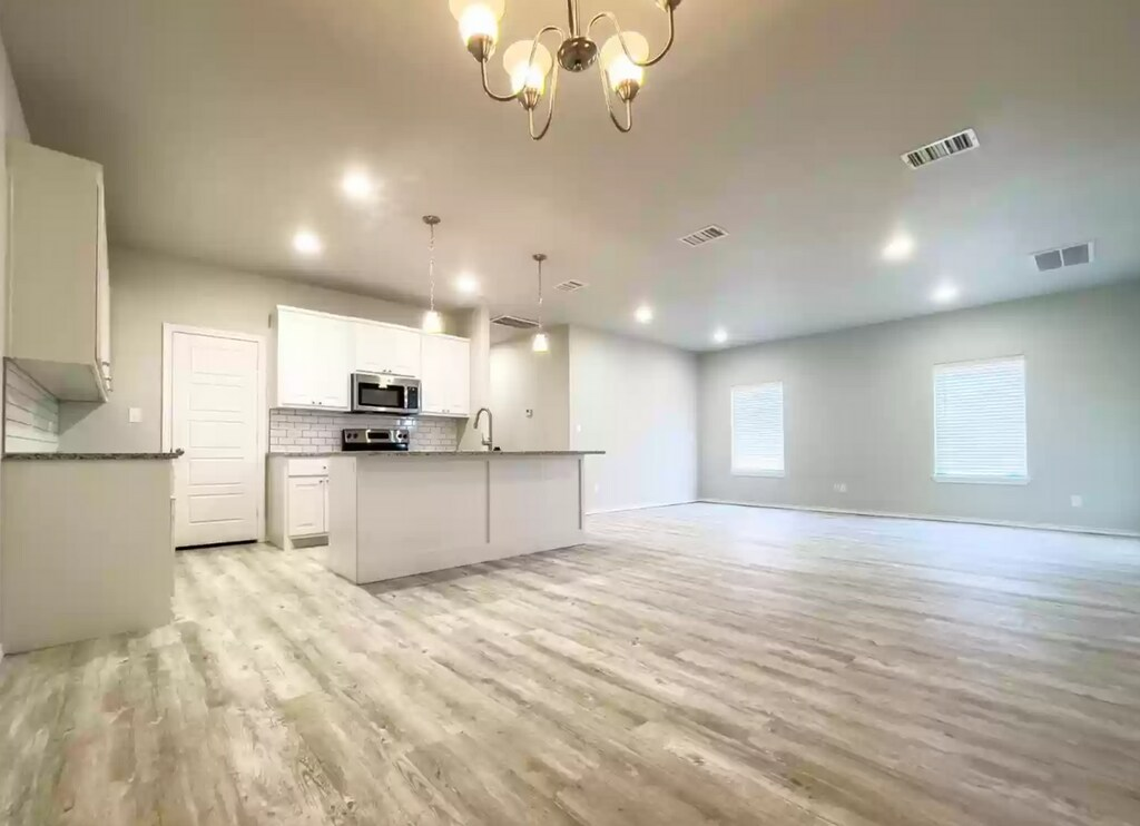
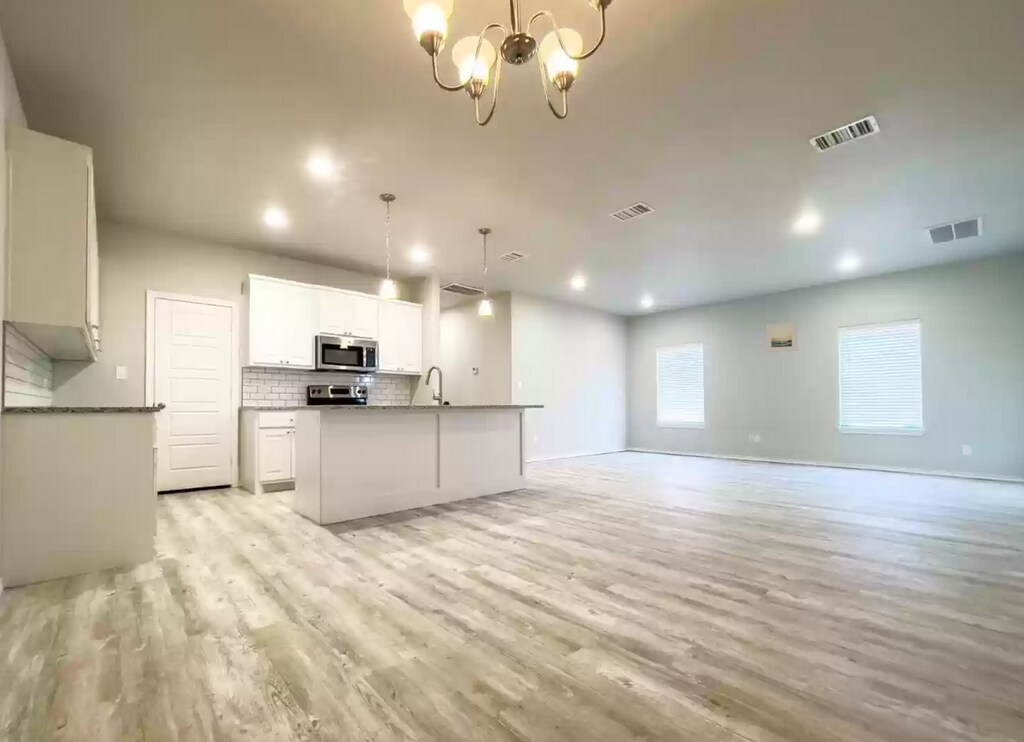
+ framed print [765,321,798,353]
